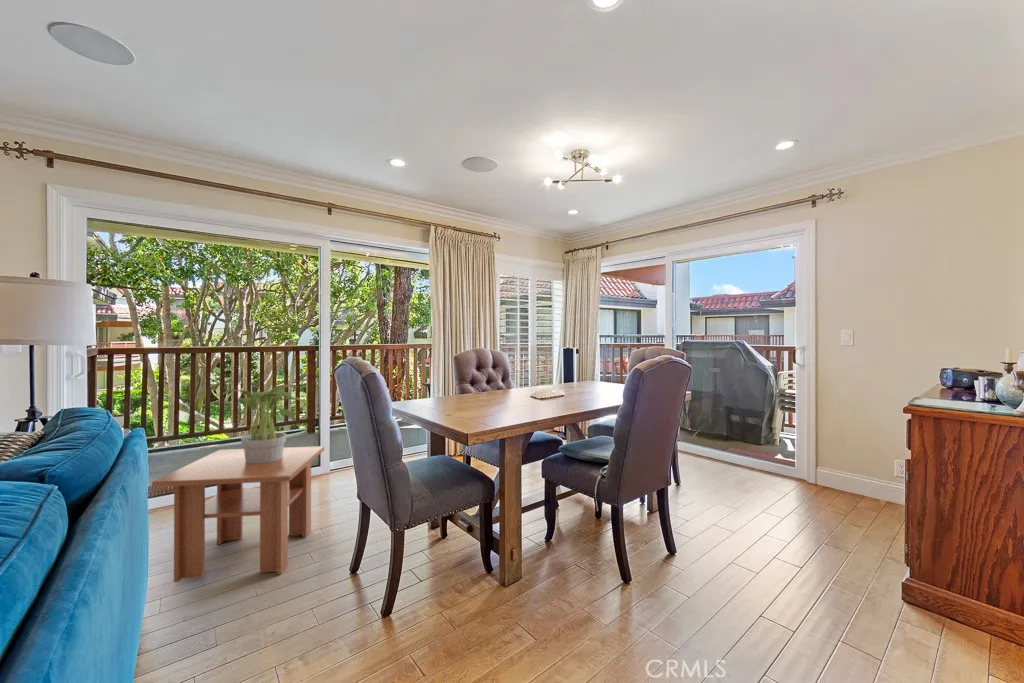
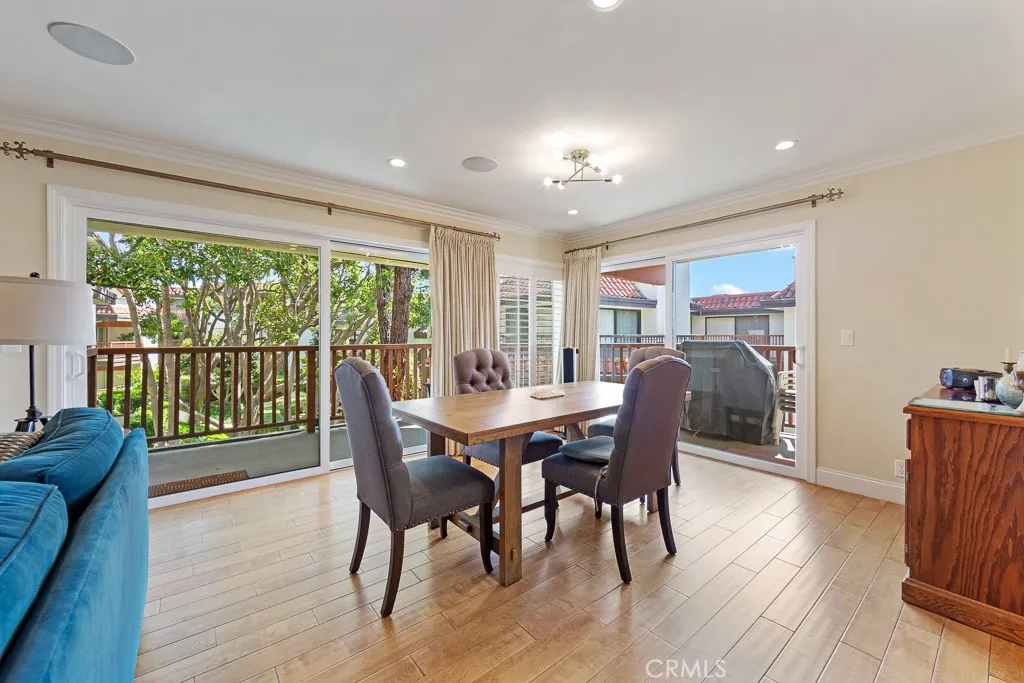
- potted plant [221,384,309,463]
- coffee table [151,445,325,583]
